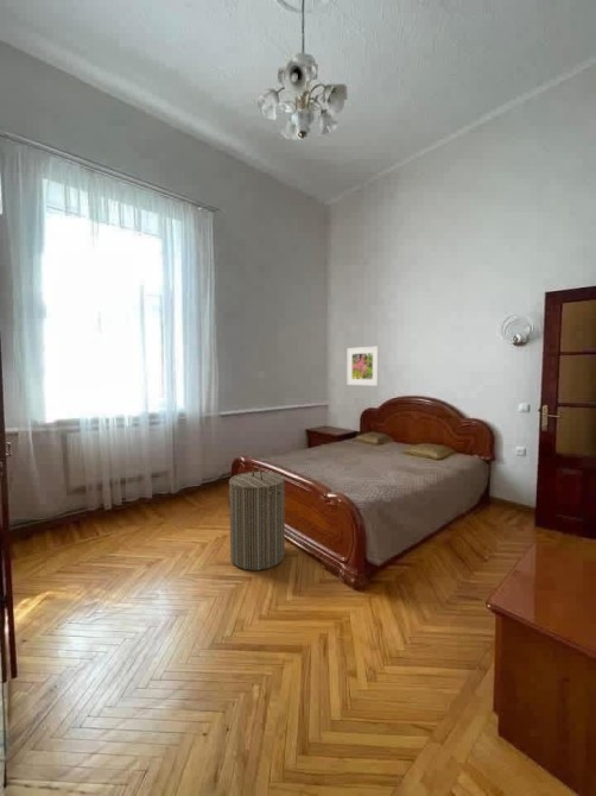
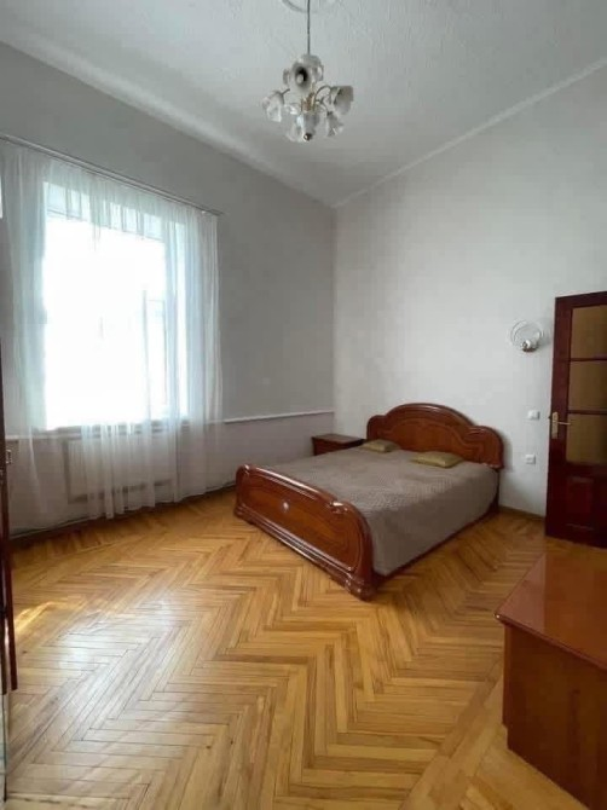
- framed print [345,345,380,387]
- laundry hamper [228,465,286,571]
